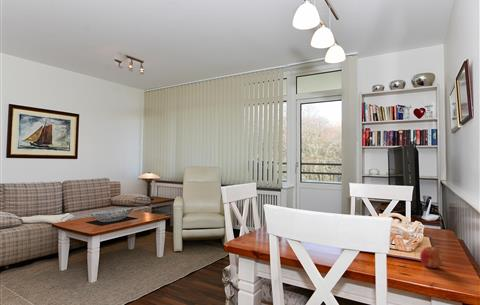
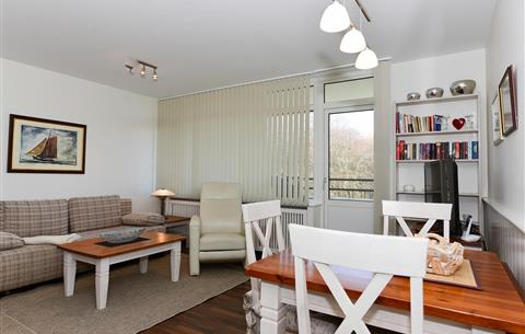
- fruit [419,246,444,269]
